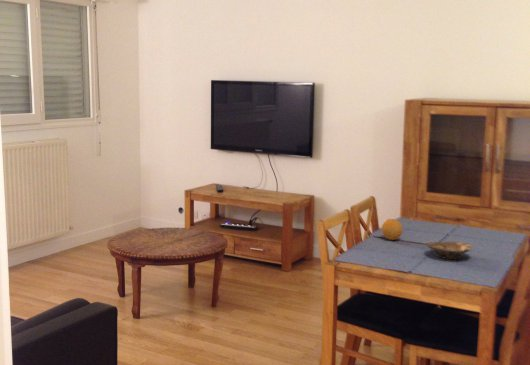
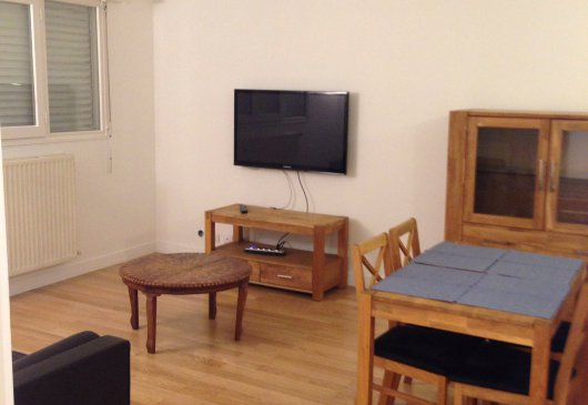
- bowl [425,241,473,260]
- fruit [381,218,404,241]
